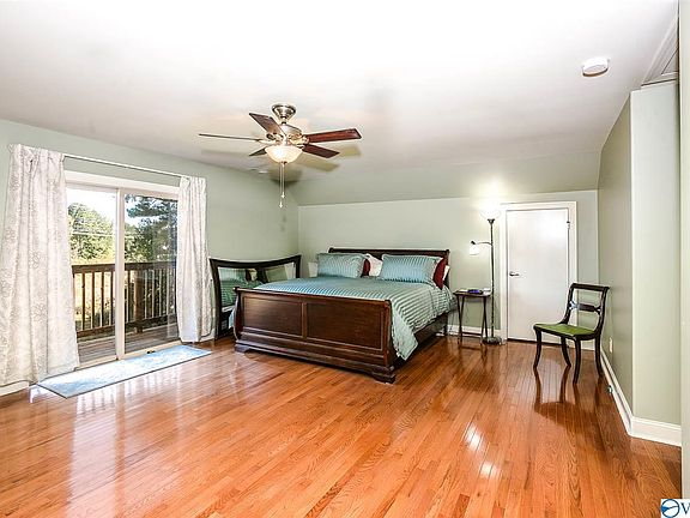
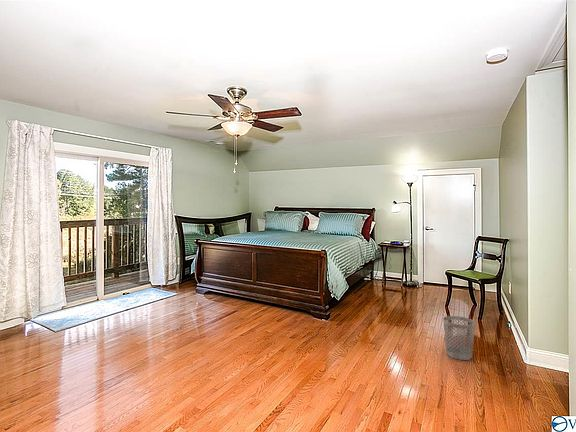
+ wastebasket [442,315,476,361]
